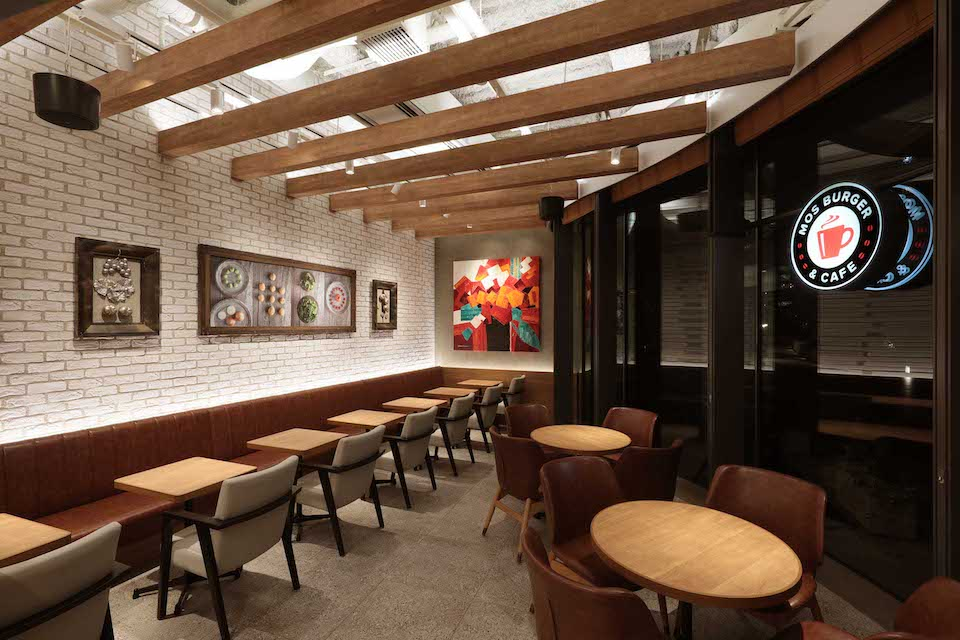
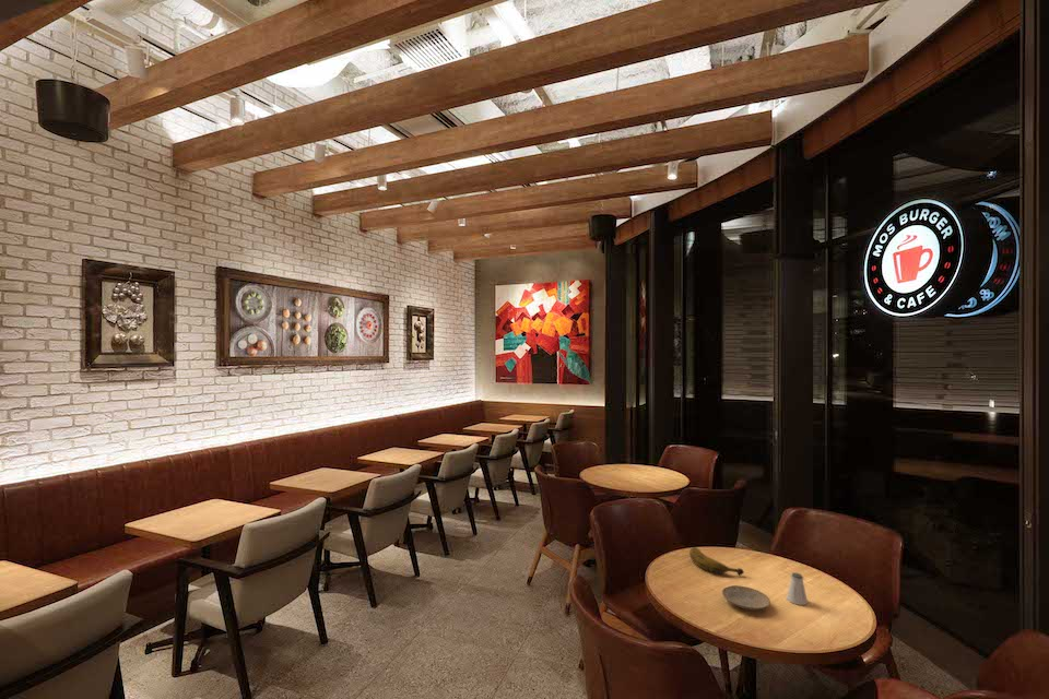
+ saltshaker [786,571,809,606]
+ banana [688,546,745,577]
+ plate [721,584,771,611]
